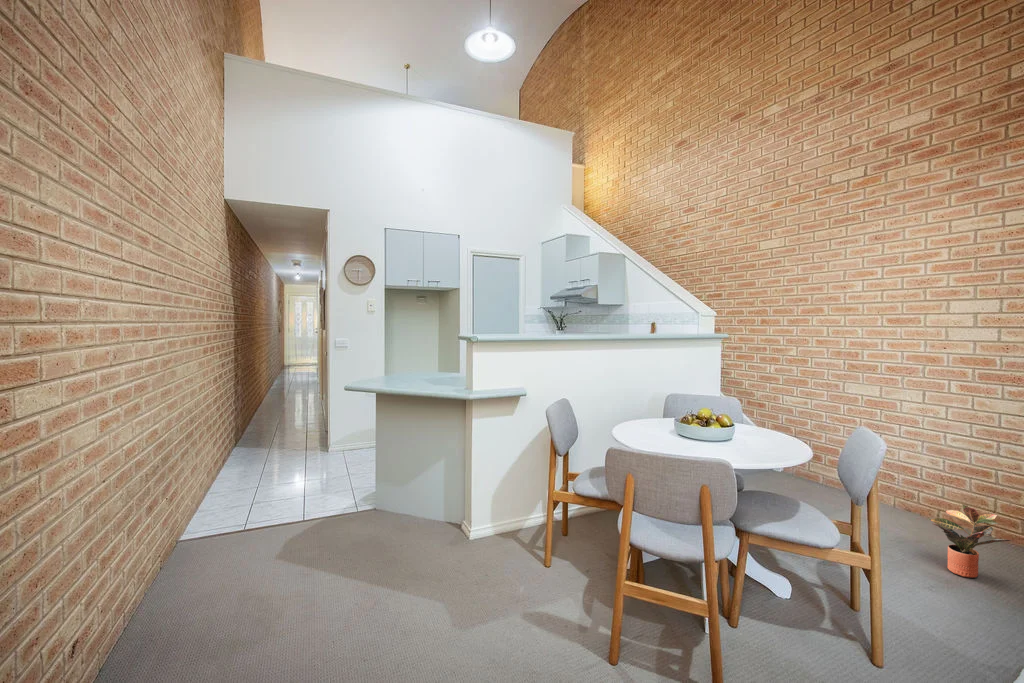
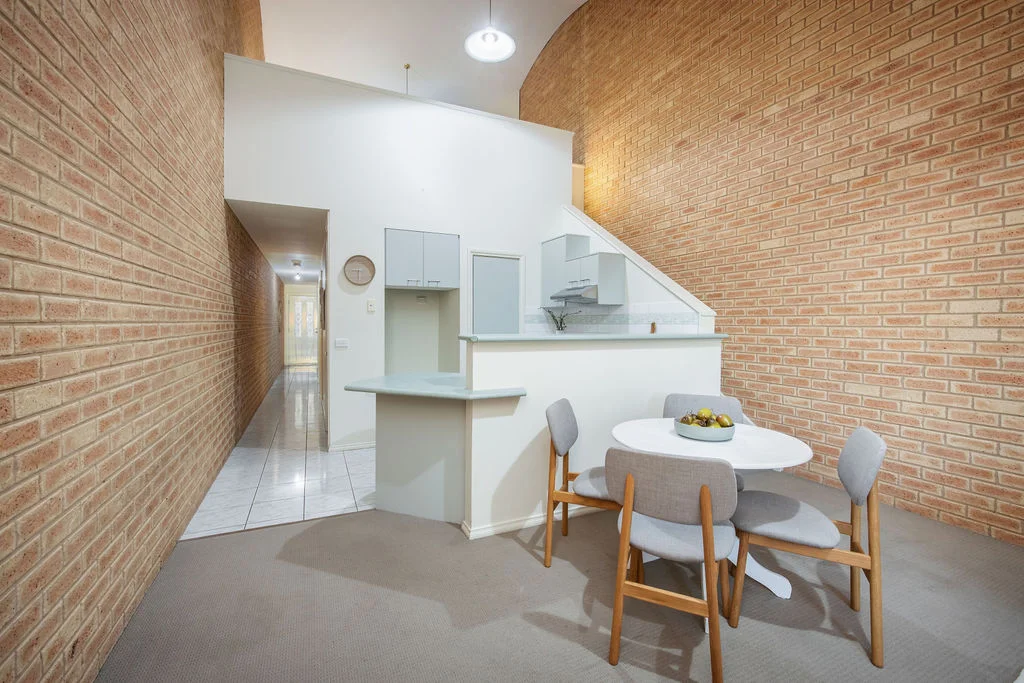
- potted plant [930,503,1014,579]
